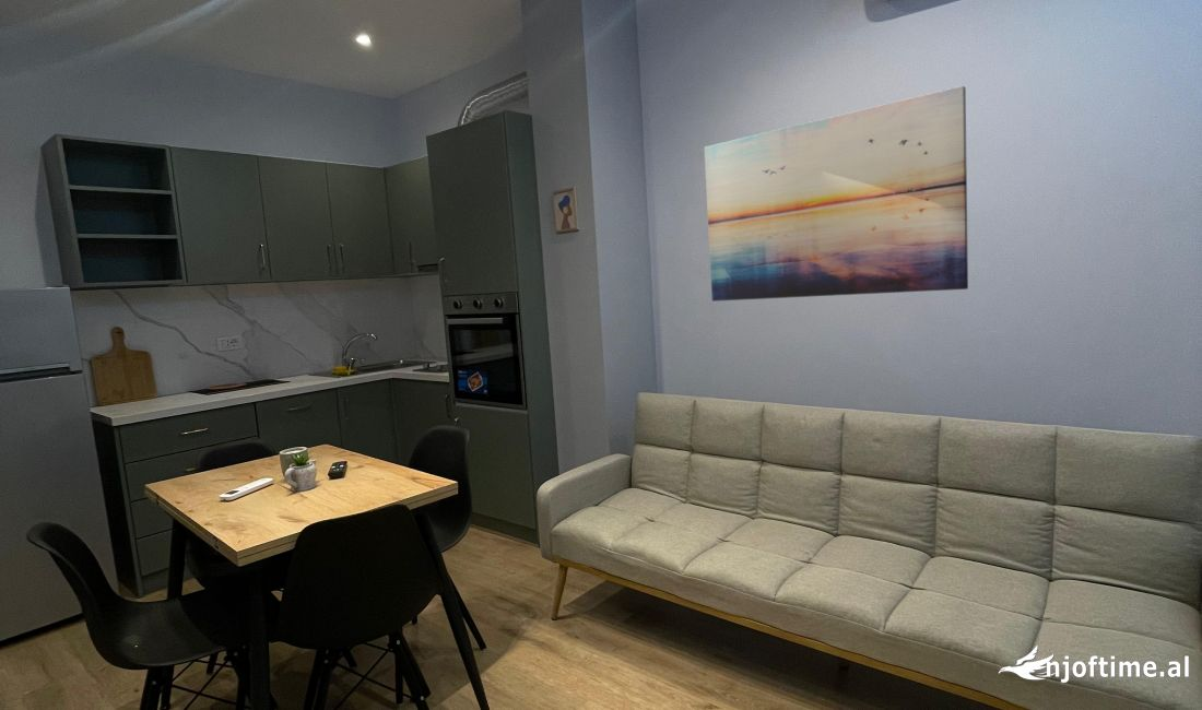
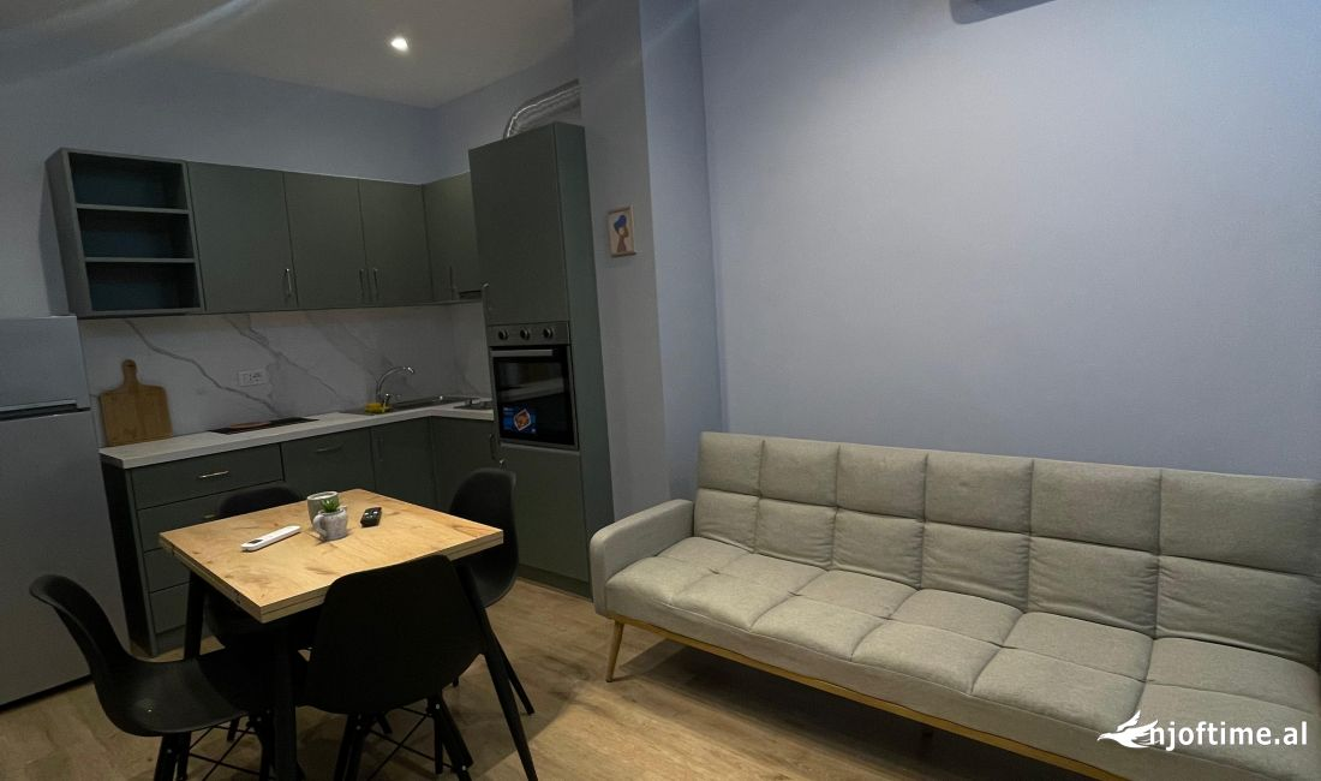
- wall art [704,85,969,303]
